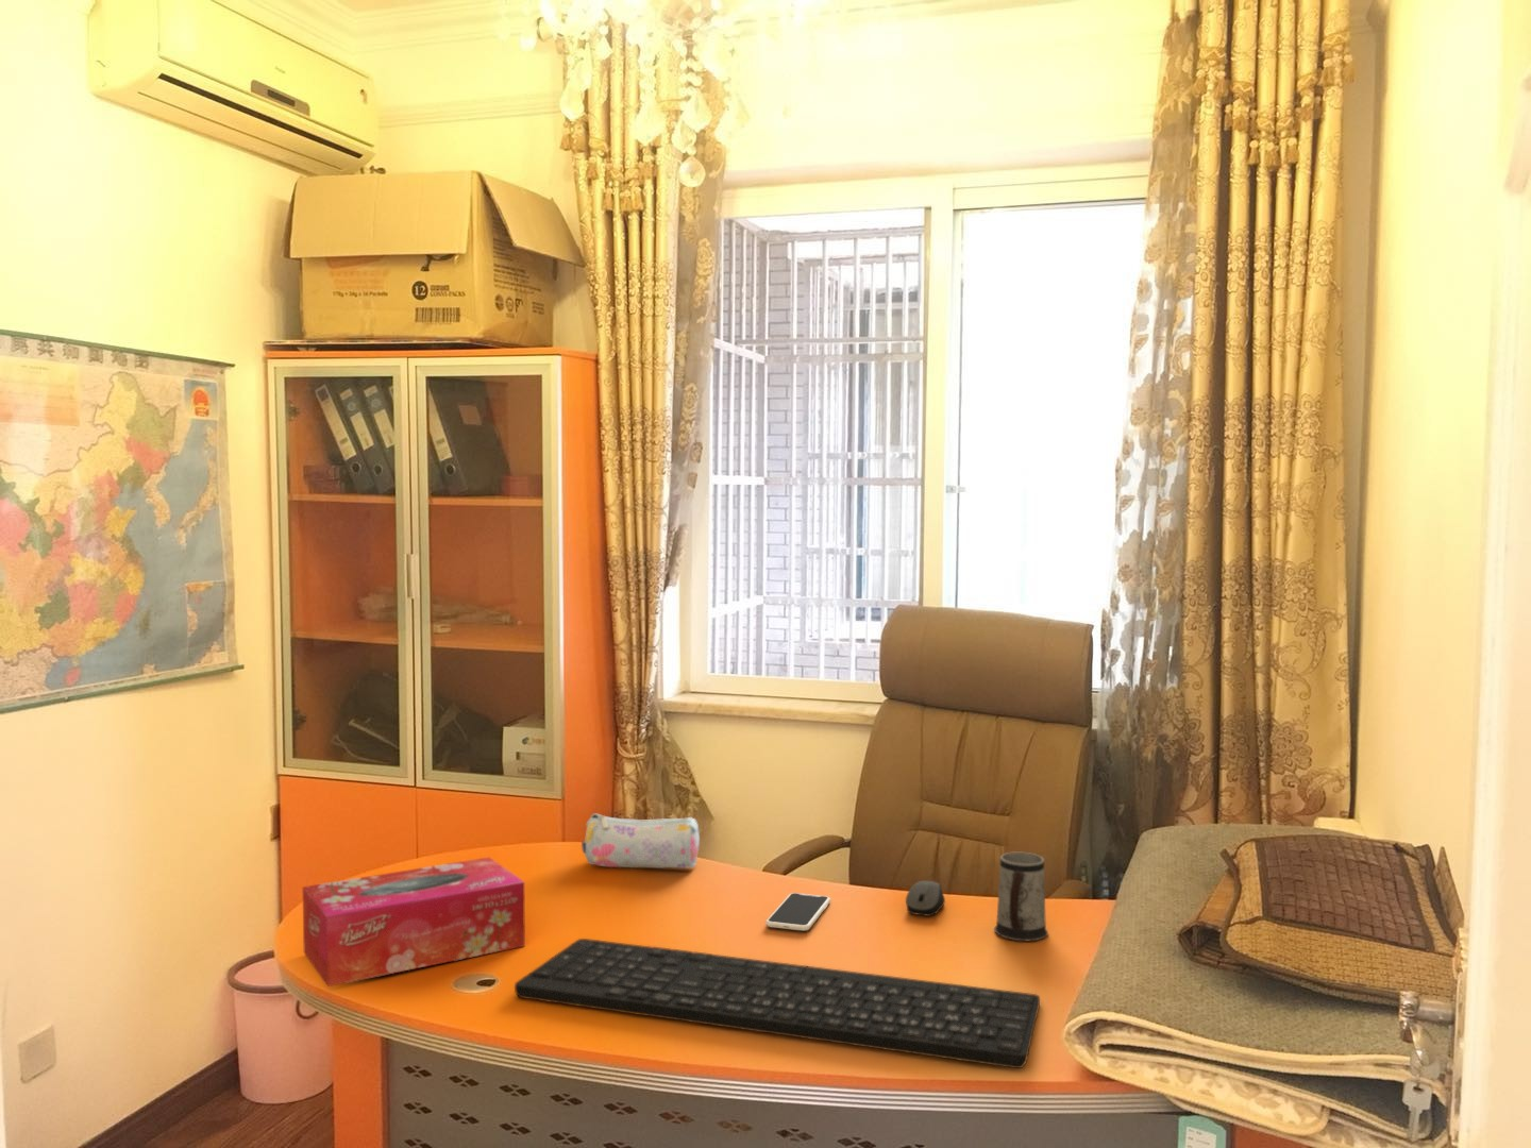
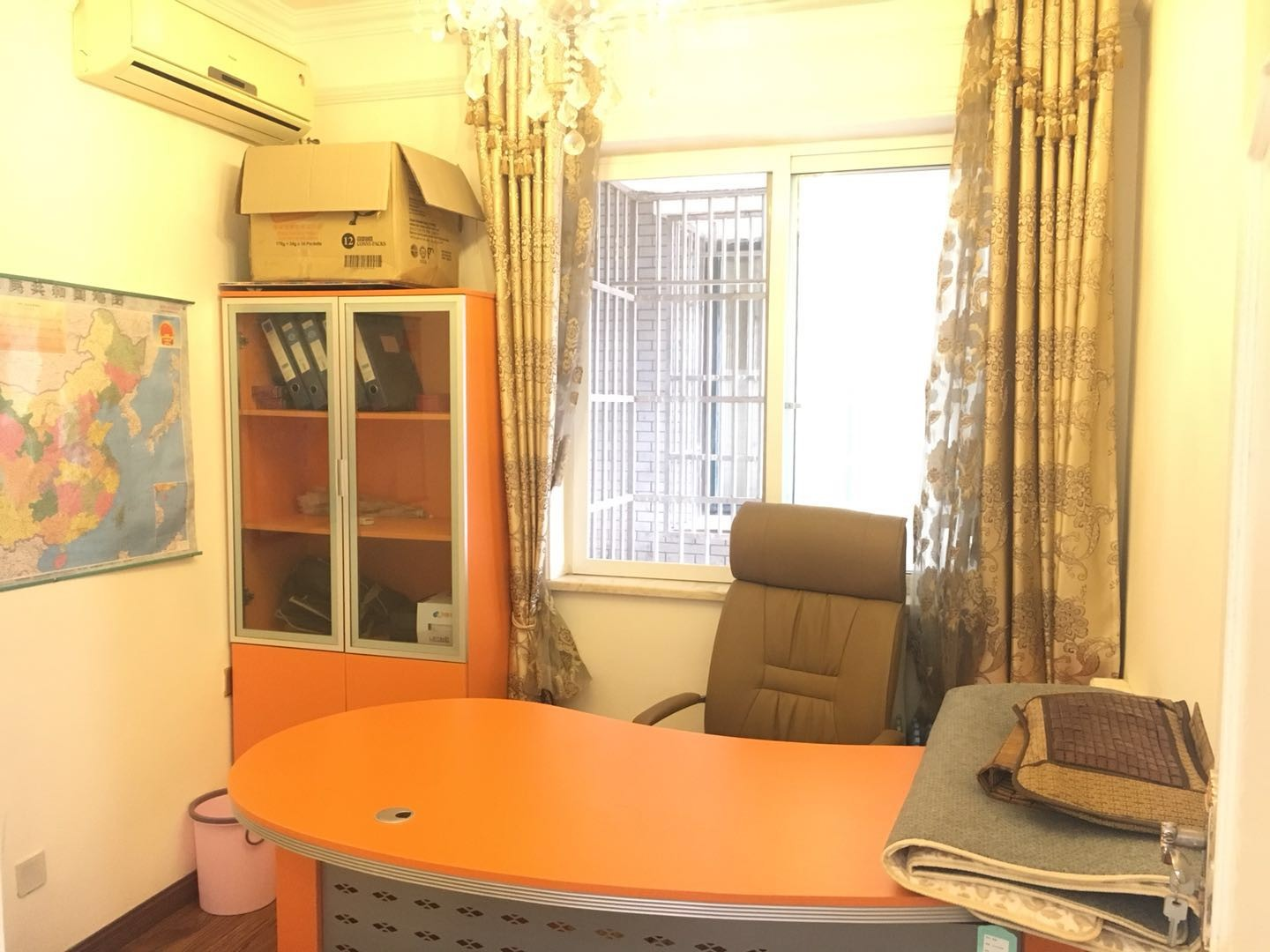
- keyboard [514,937,1040,1070]
- smartphone [764,892,832,932]
- tissue box [301,856,527,988]
- mug [993,851,1049,942]
- pencil case [581,813,700,869]
- computer mouse [905,880,946,918]
